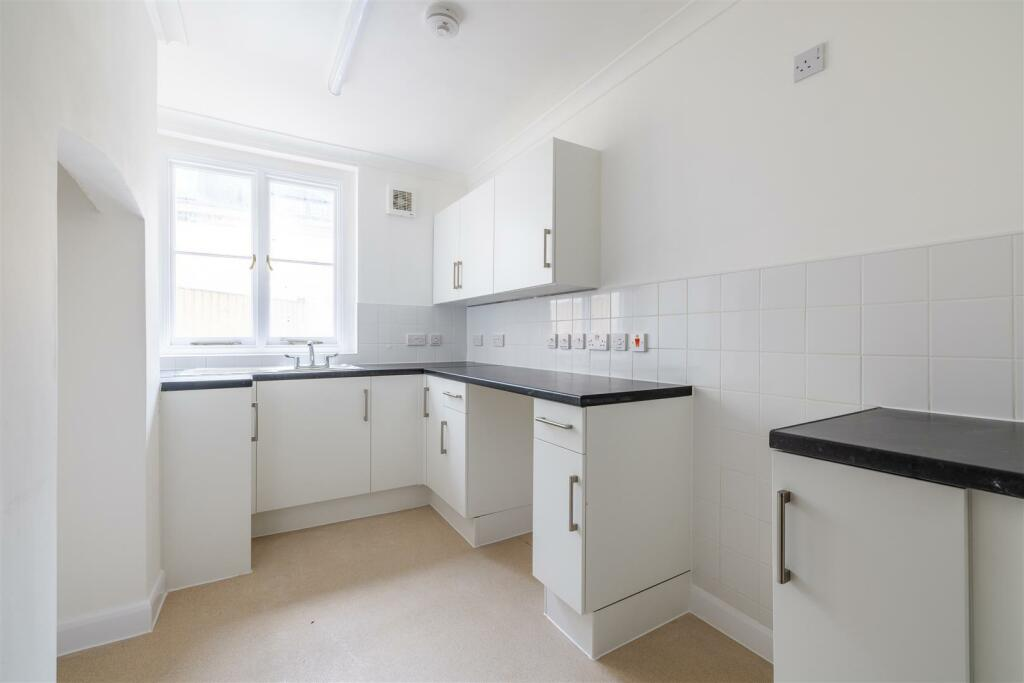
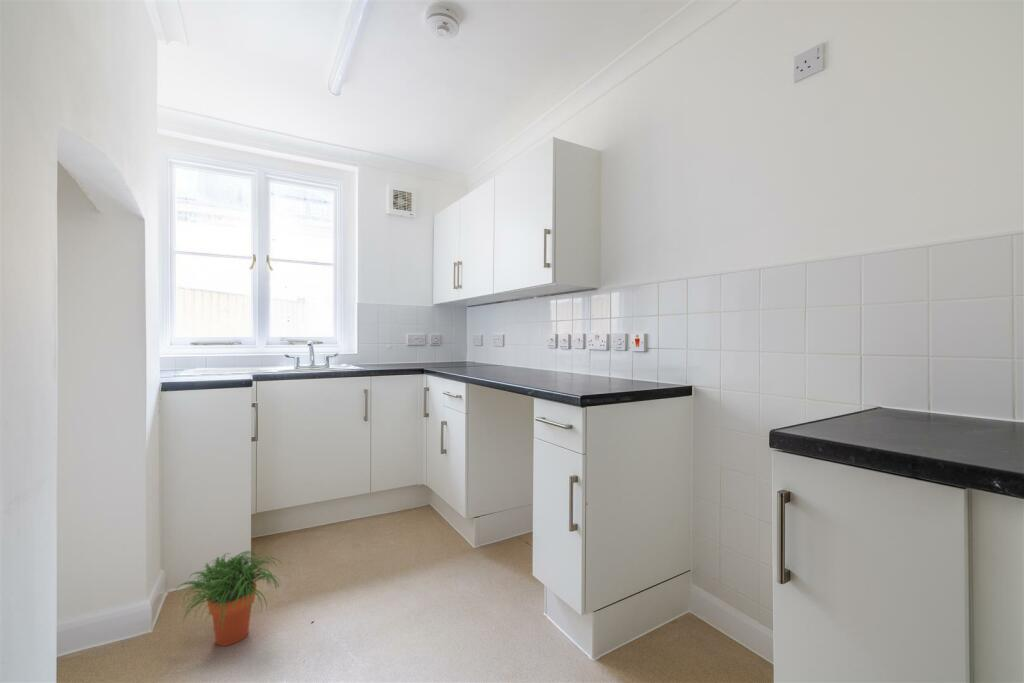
+ potted plant [175,550,282,647]
